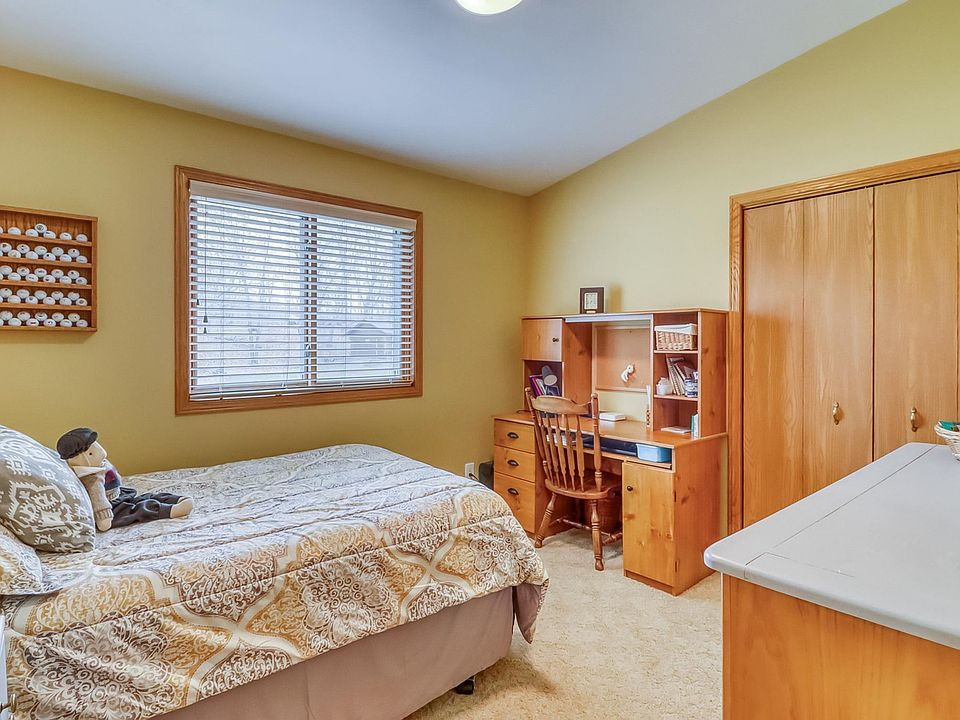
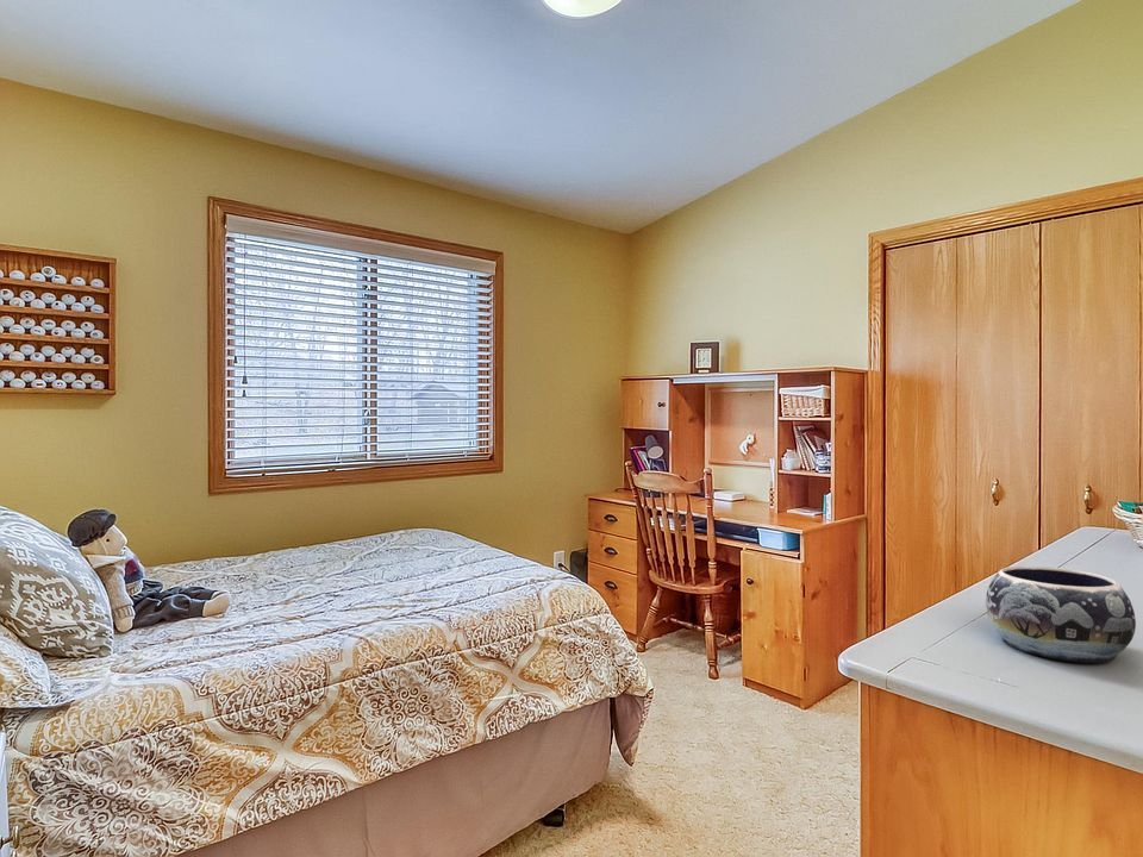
+ decorative bowl [985,565,1137,664]
